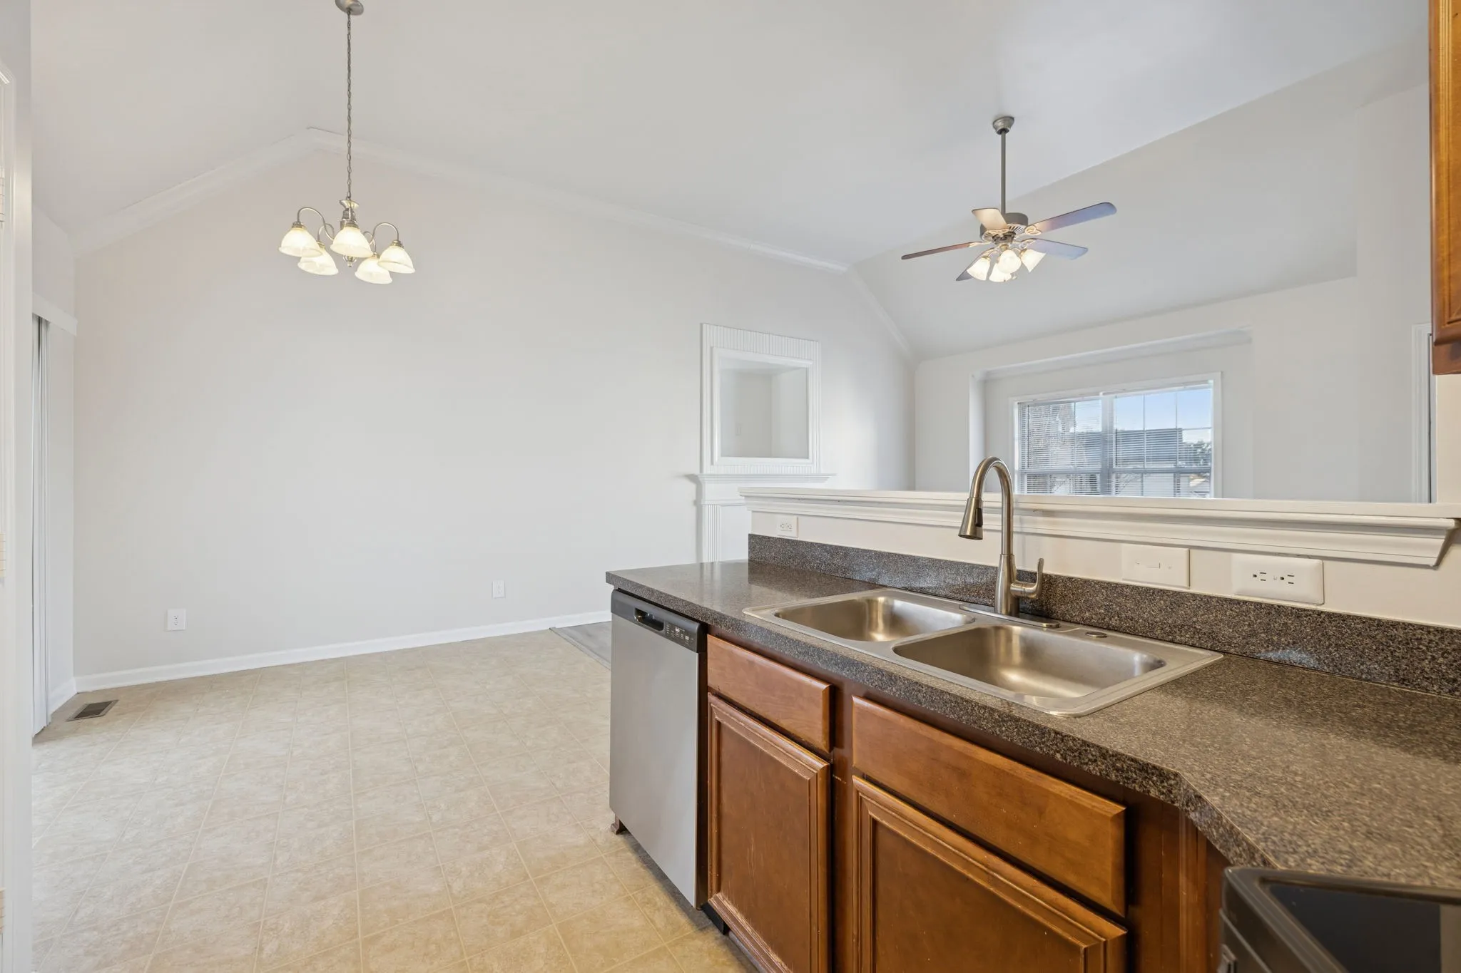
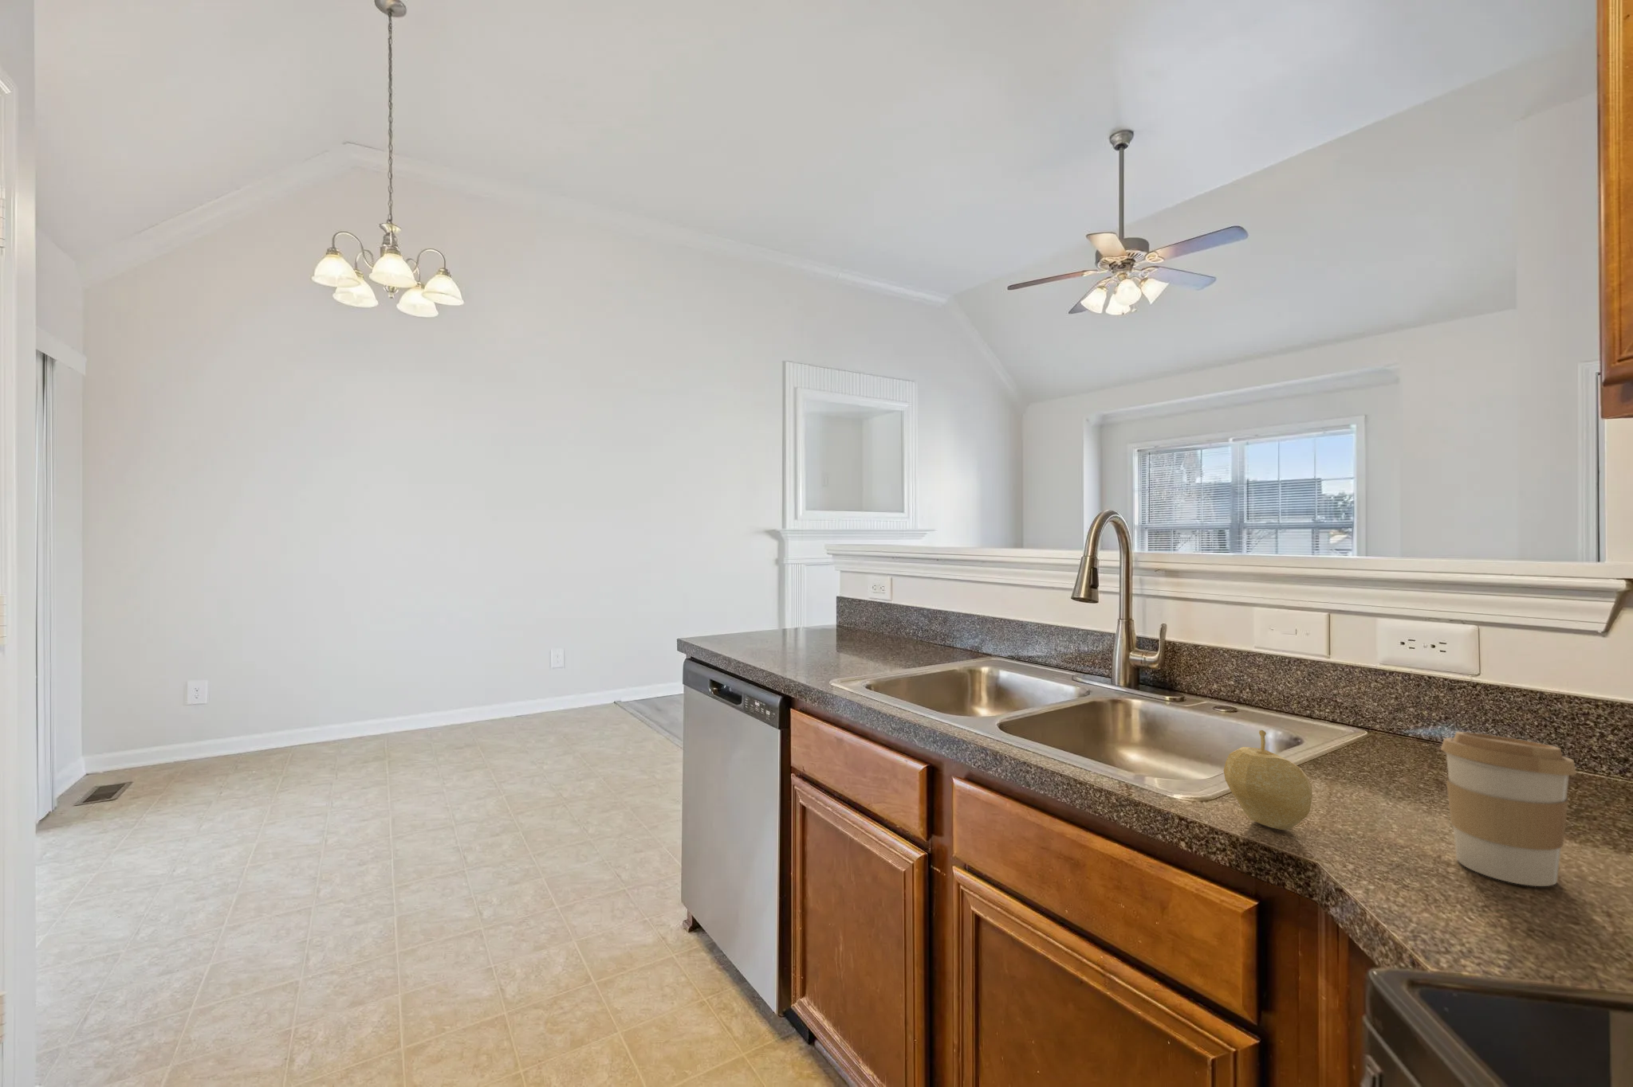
+ coffee cup [1440,732,1577,887]
+ fruit [1223,729,1314,831]
